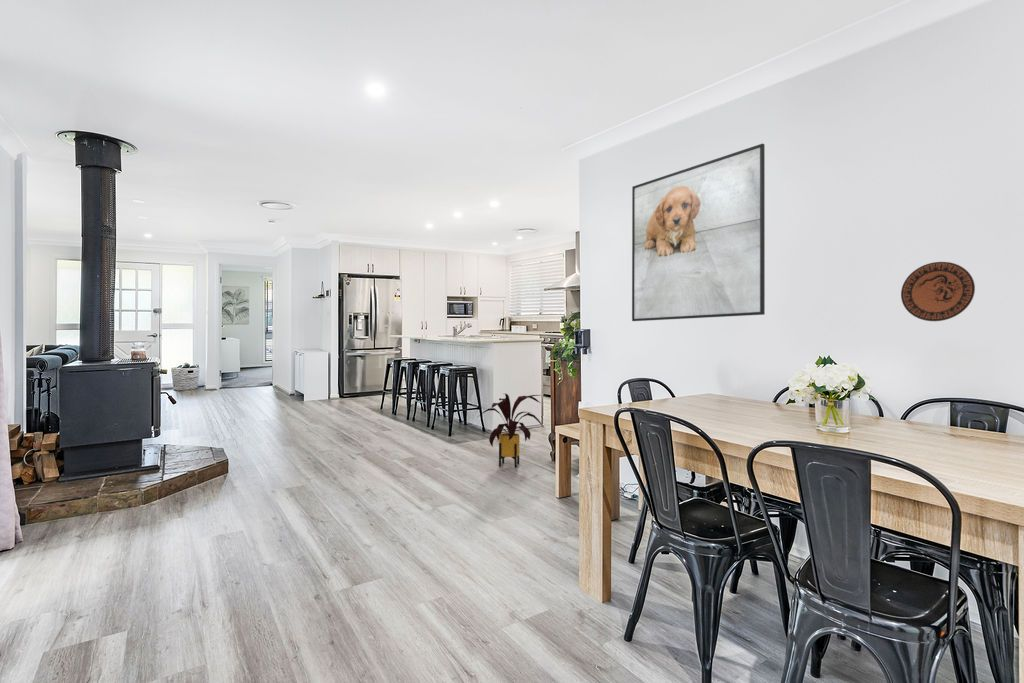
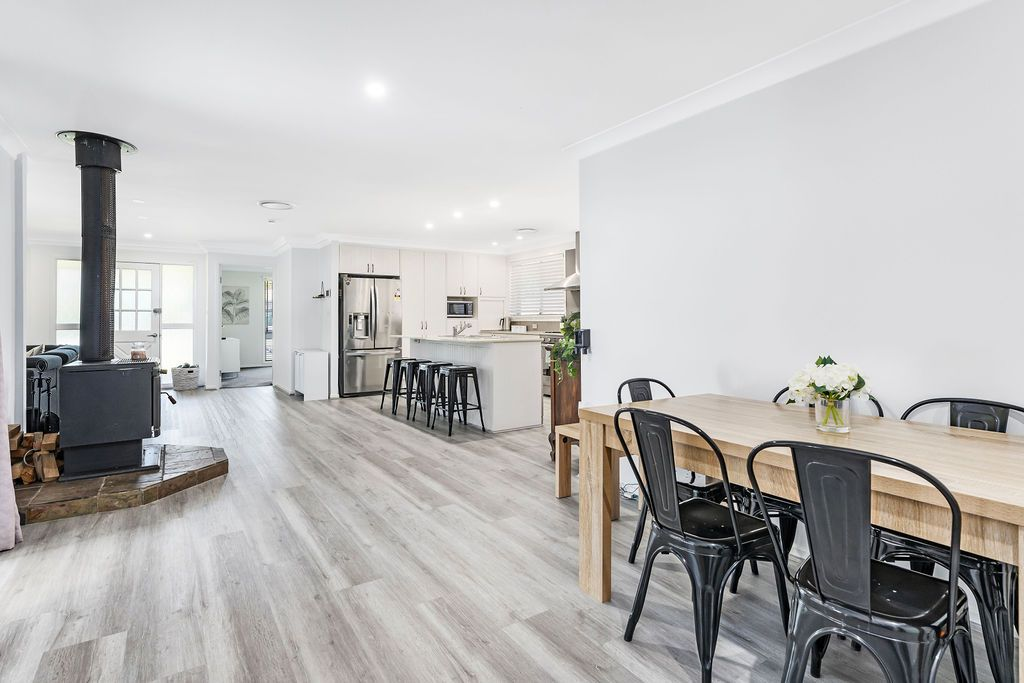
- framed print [631,143,766,322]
- decorative plate [900,261,976,322]
- house plant [477,393,544,469]
